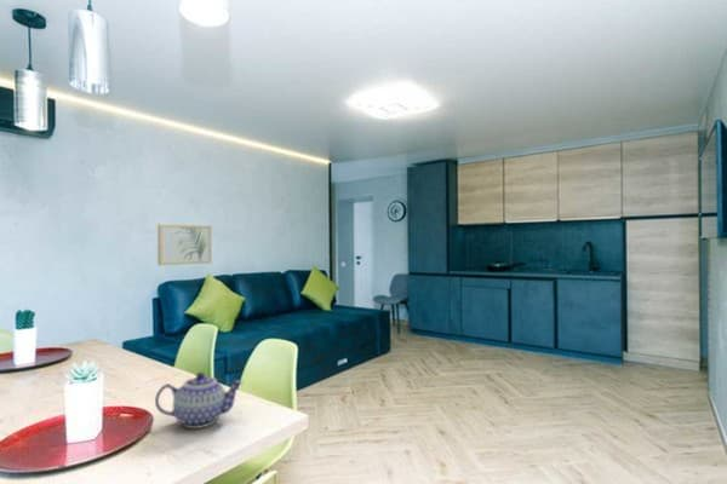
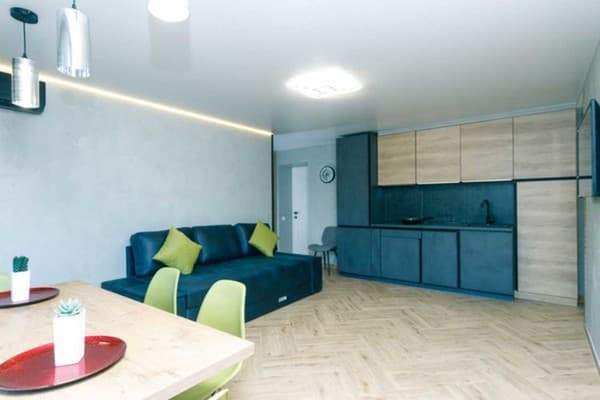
- wall art [156,224,212,266]
- teapot [154,371,244,430]
